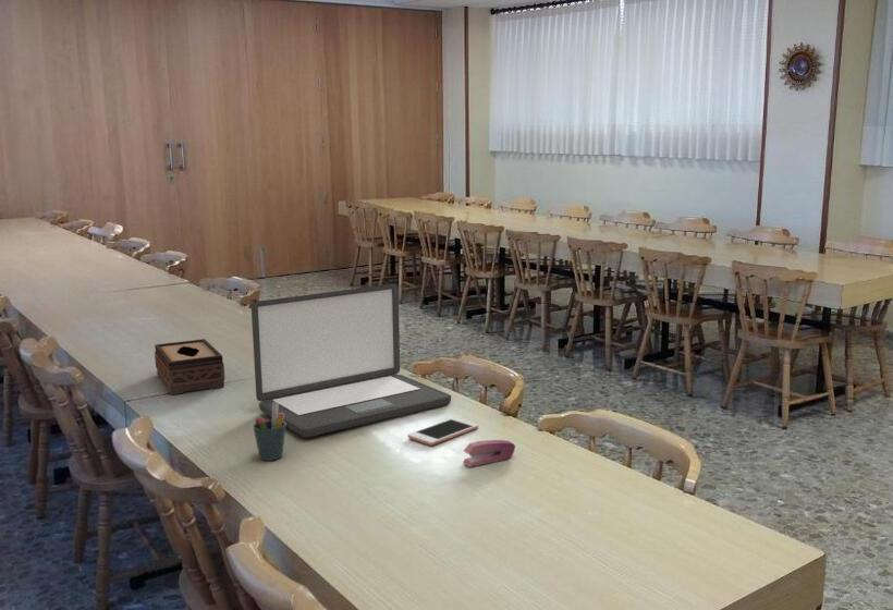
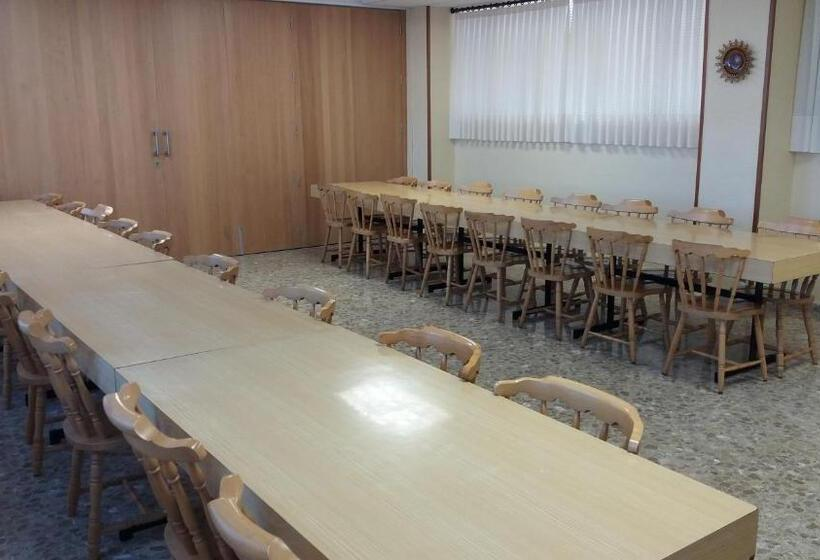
- stapler [462,439,516,468]
- pen holder [252,402,286,462]
- tissue box [154,338,225,395]
- cell phone [406,417,479,447]
- laptop [250,283,452,438]
